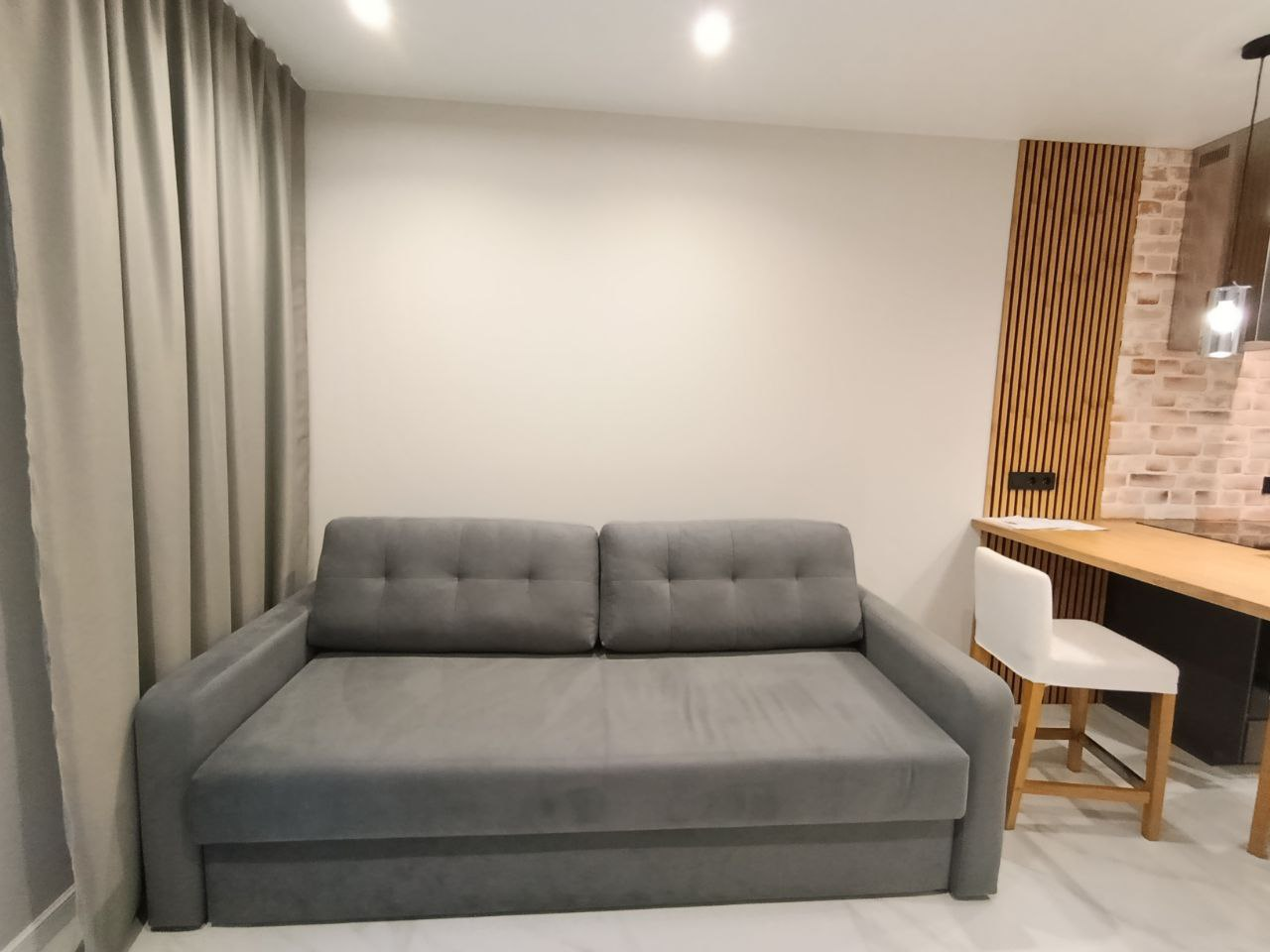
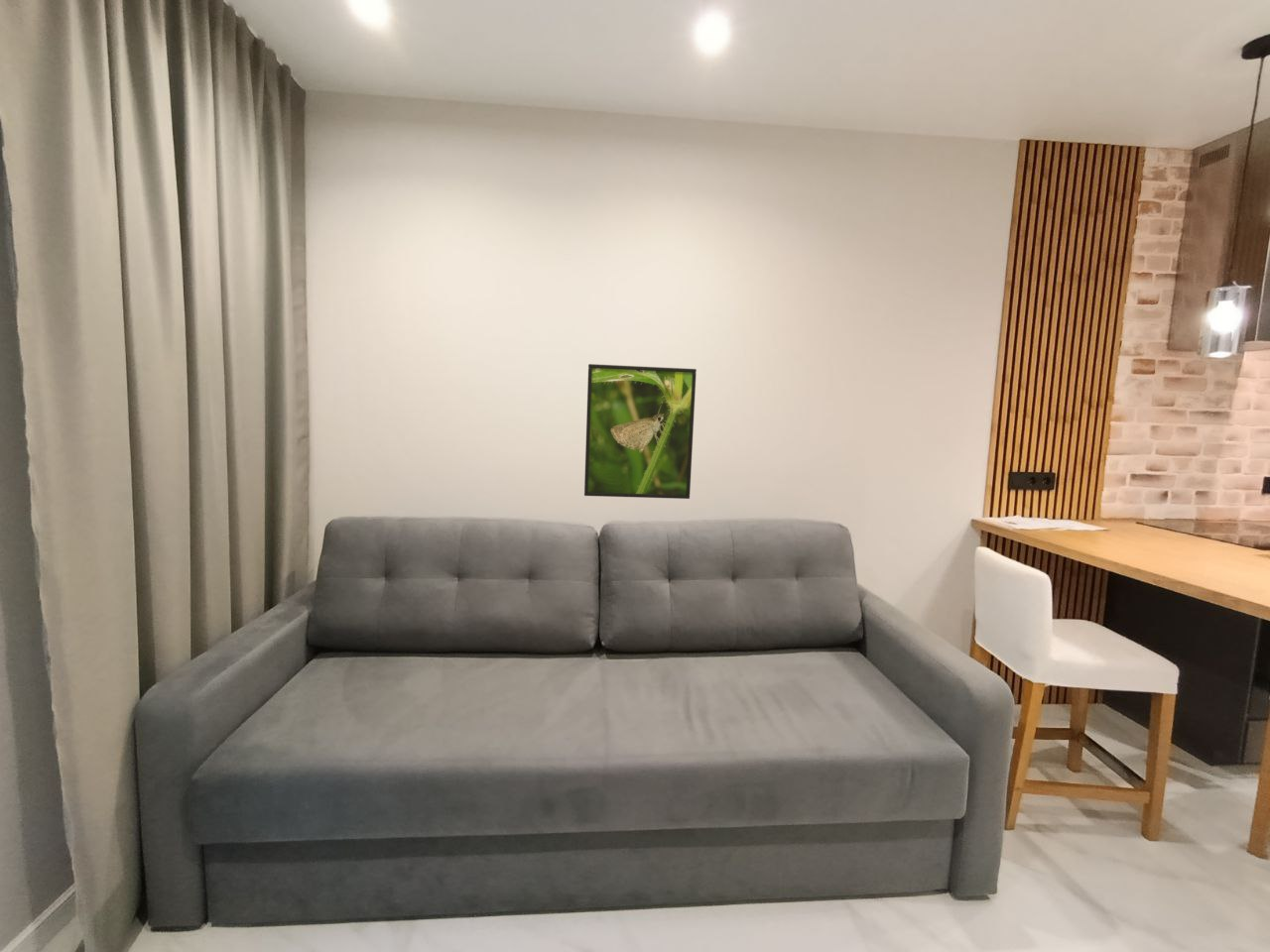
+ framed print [583,363,698,500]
